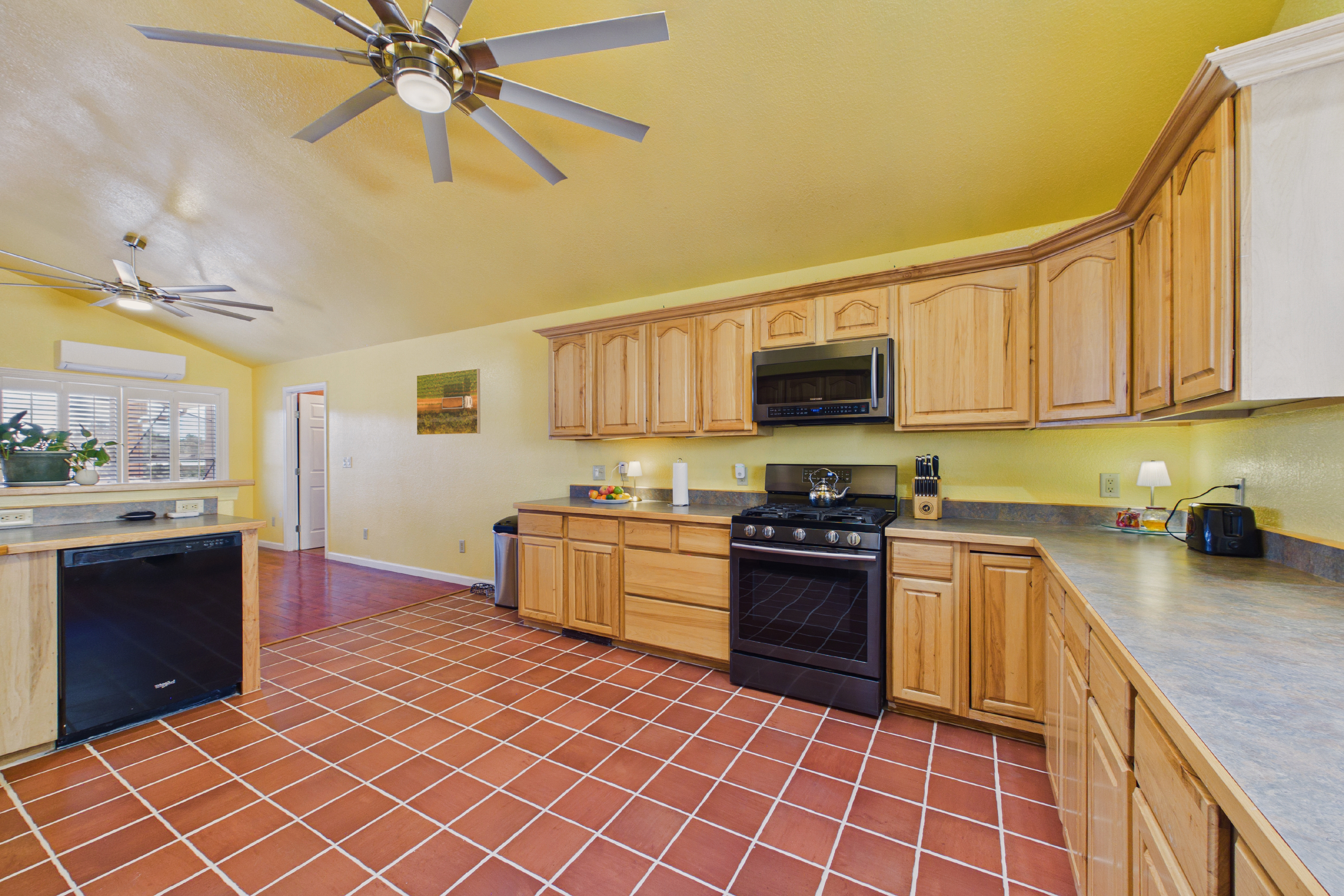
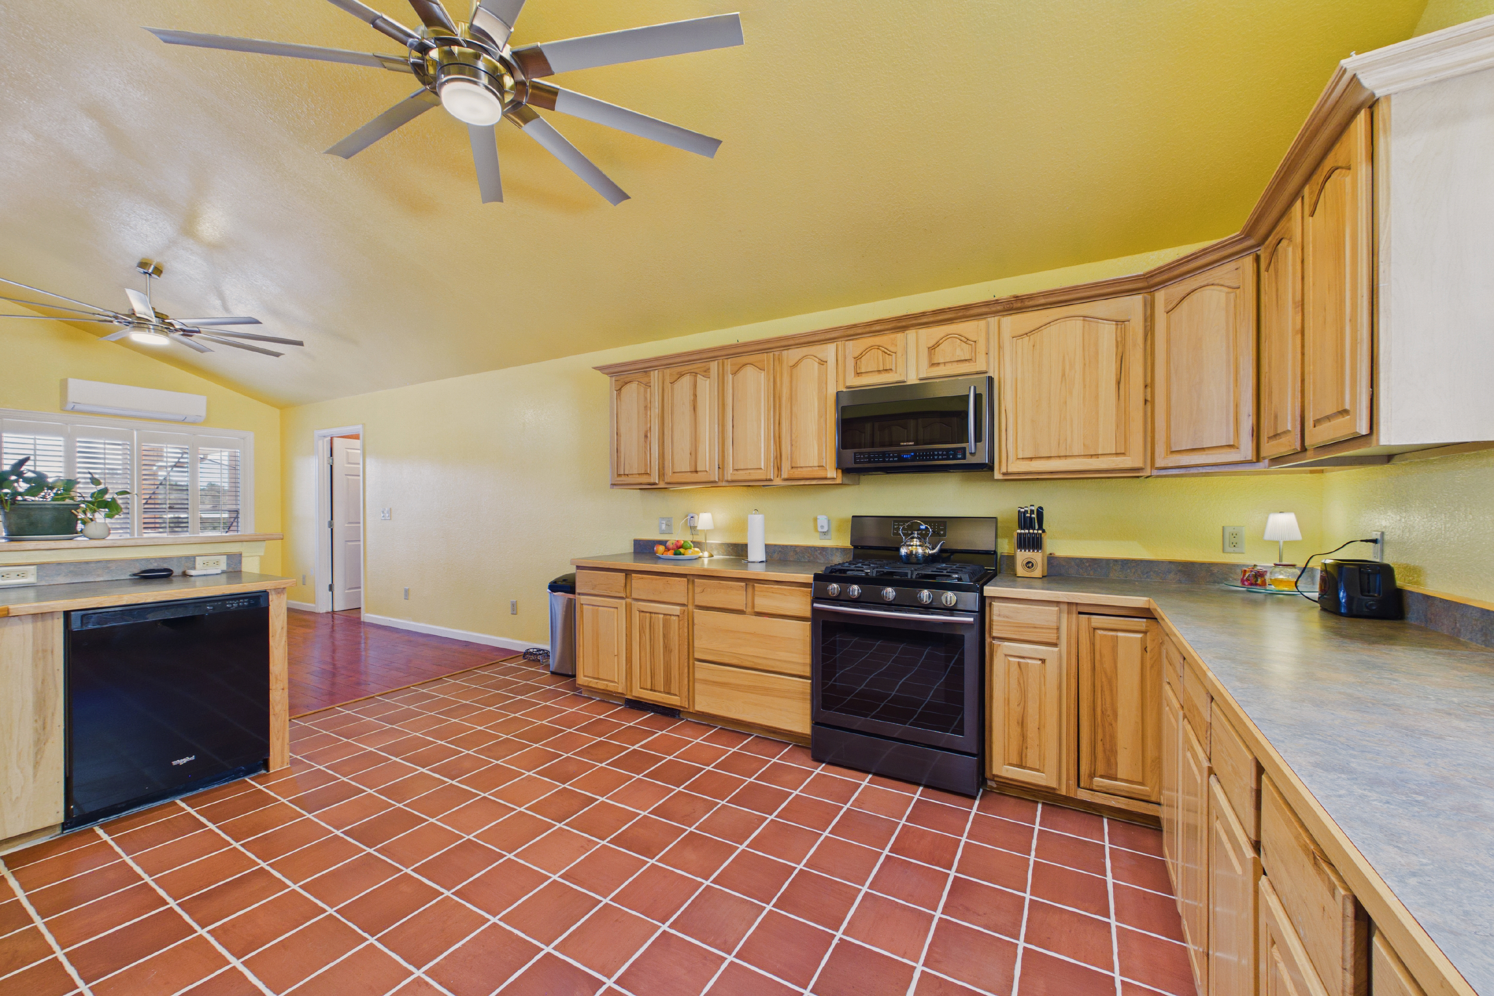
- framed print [416,368,481,435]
